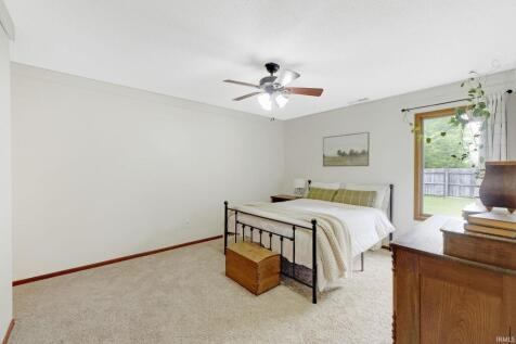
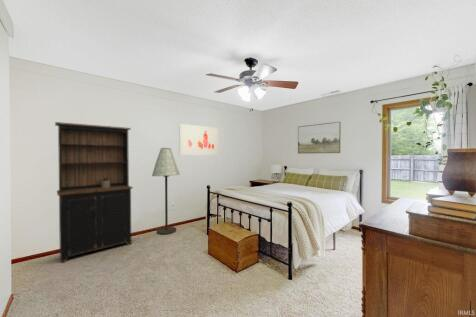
+ floor lamp [151,147,181,236]
+ bookshelf [54,121,134,263]
+ wall art [178,123,219,156]
